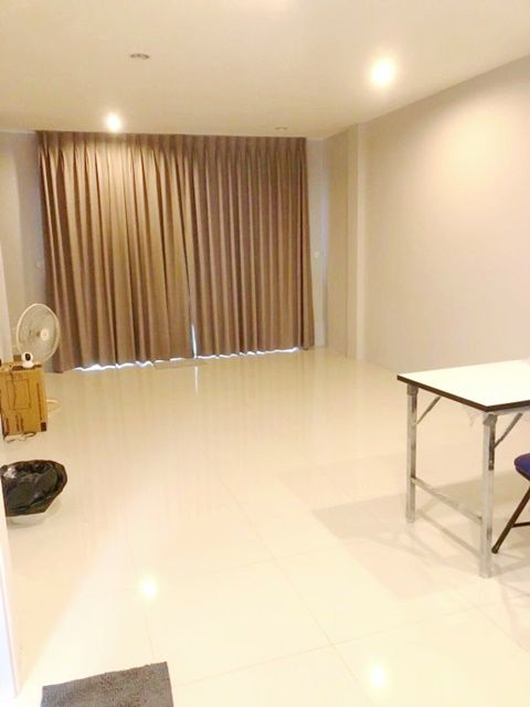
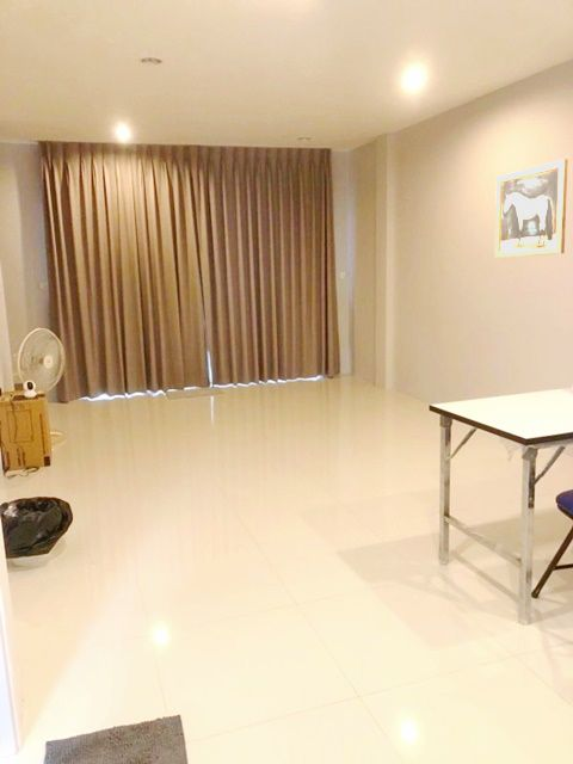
+ wall art [494,158,569,259]
